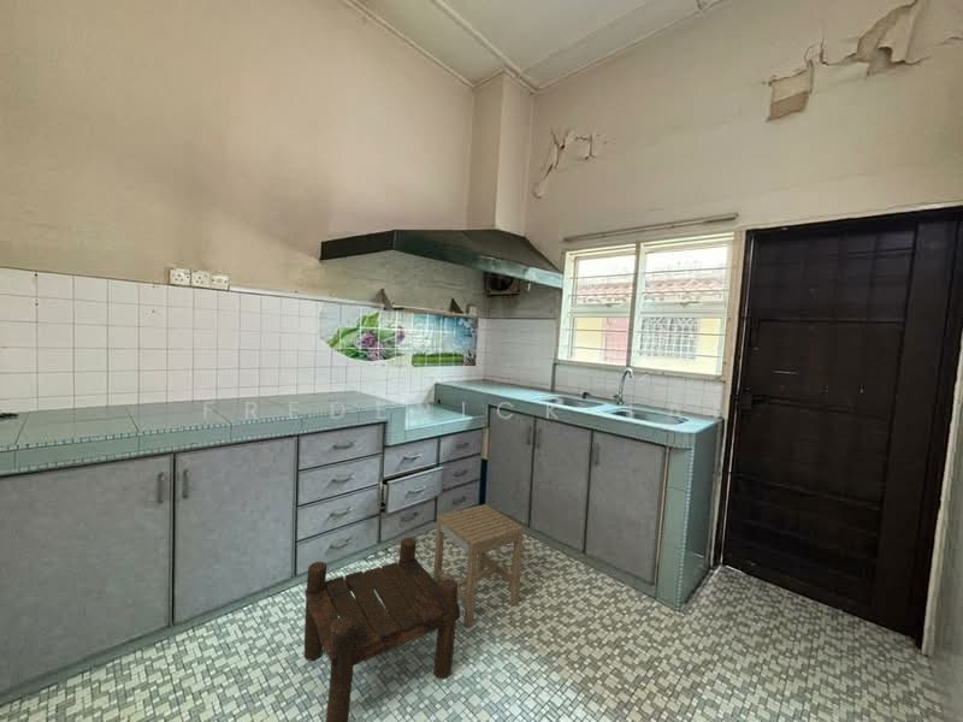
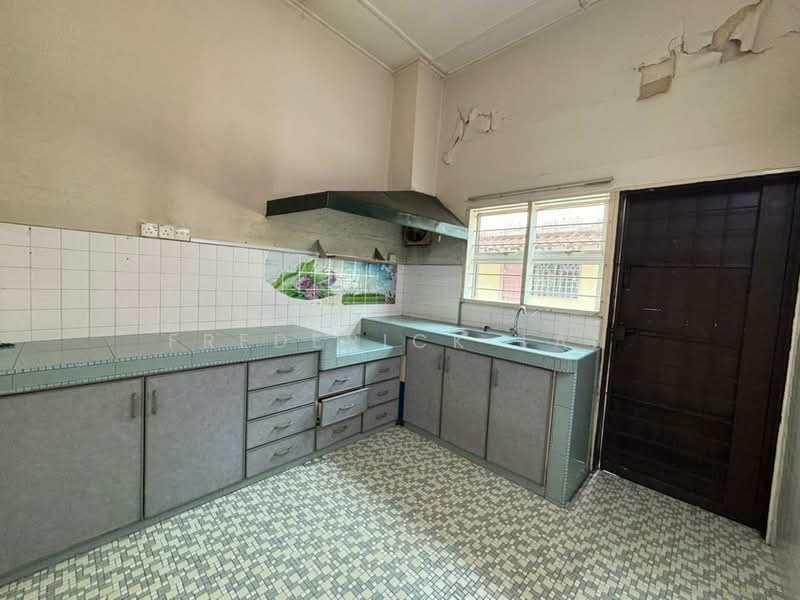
- stool [432,503,525,629]
- stool [303,537,461,722]
